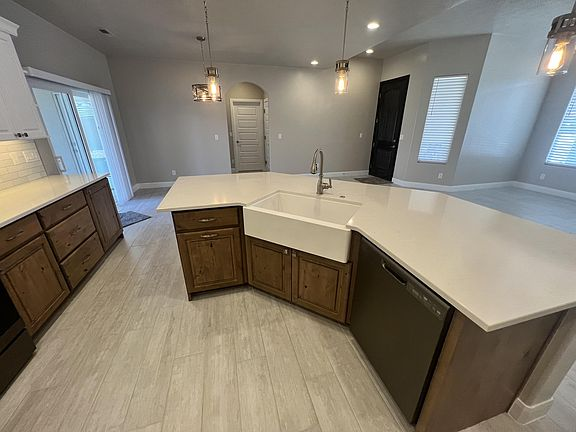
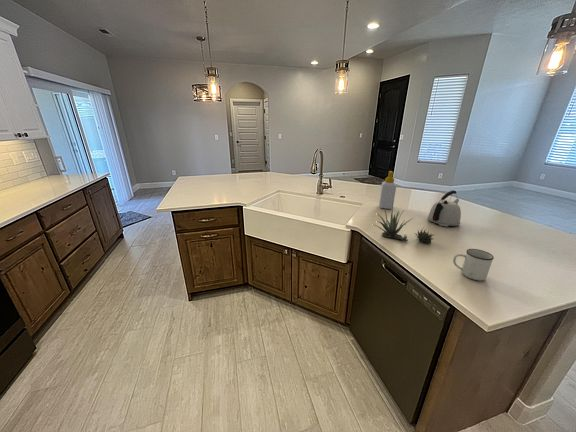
+ soap bottle [378,170,397,210]
+ mug [452,248,495,282]
+ kettle [427,189,462,227]
+ succulent plant [374,198,435,245]
